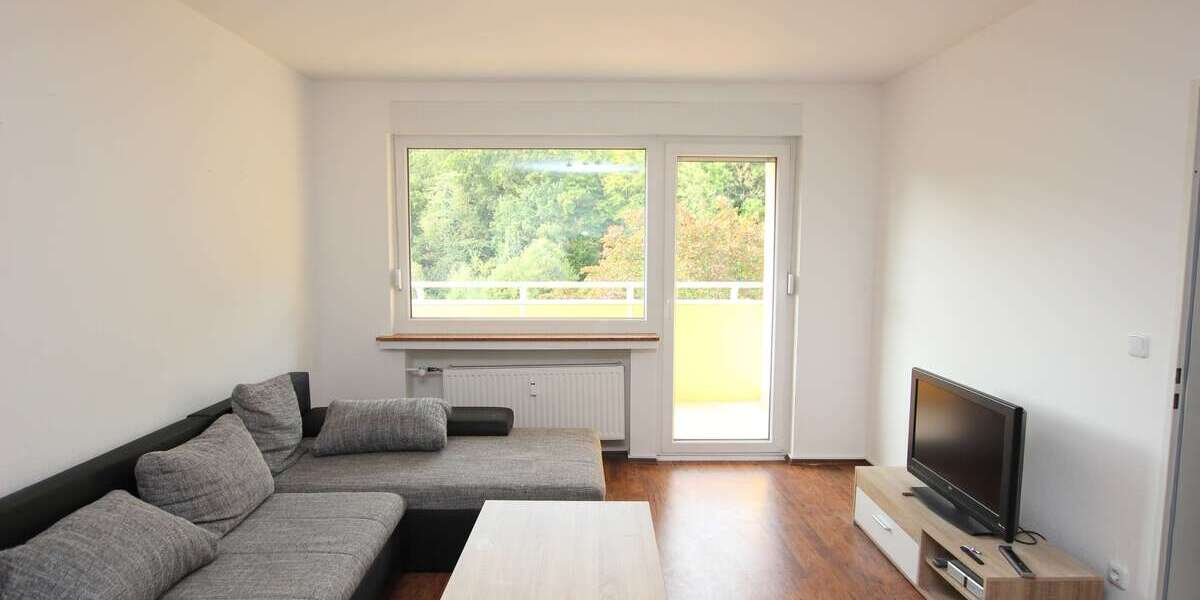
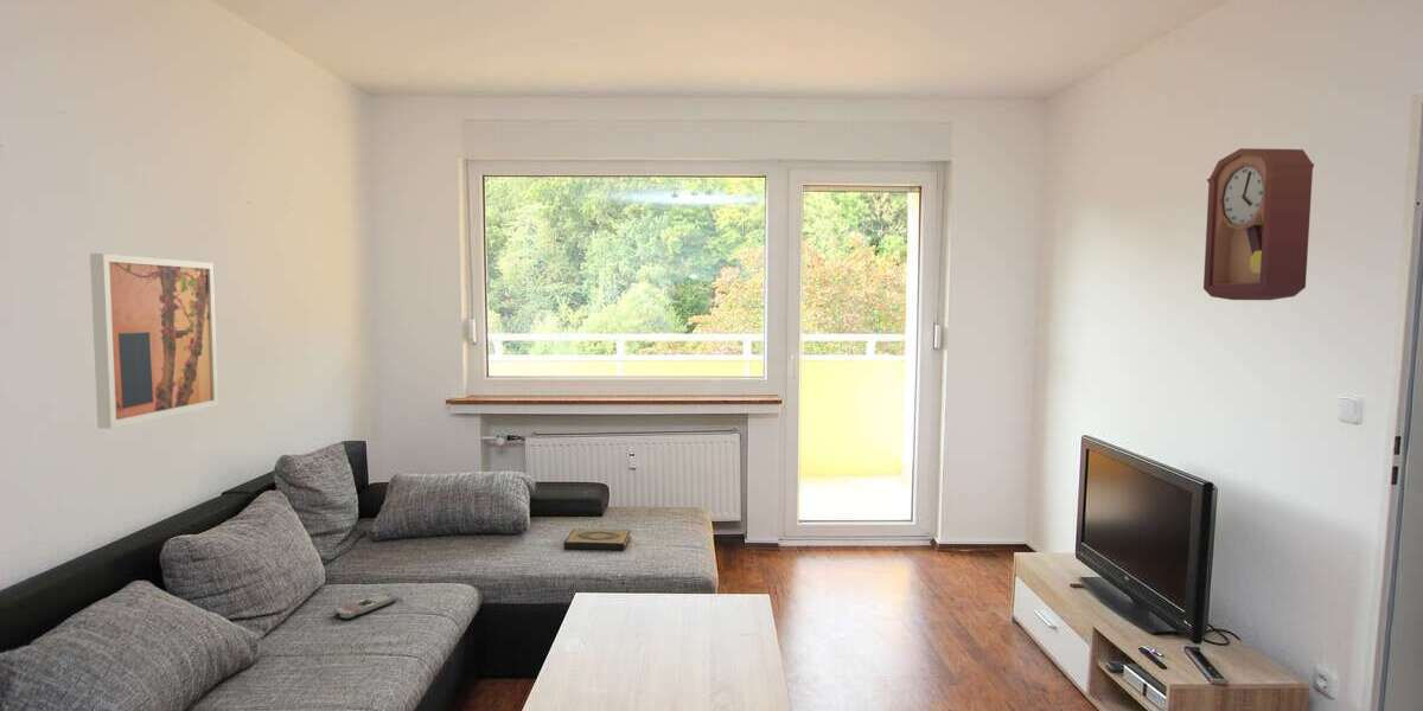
+ pendulum clock [1202,147,1315,301]
+ remote control [332,592,396,621]
+ hardback book [563,527,632,551]
+ wall art [89,252,219,430]
